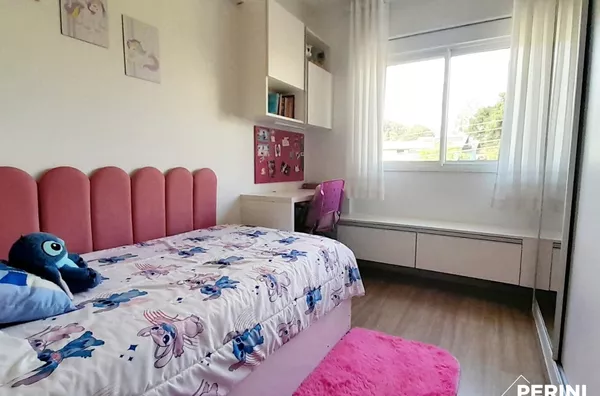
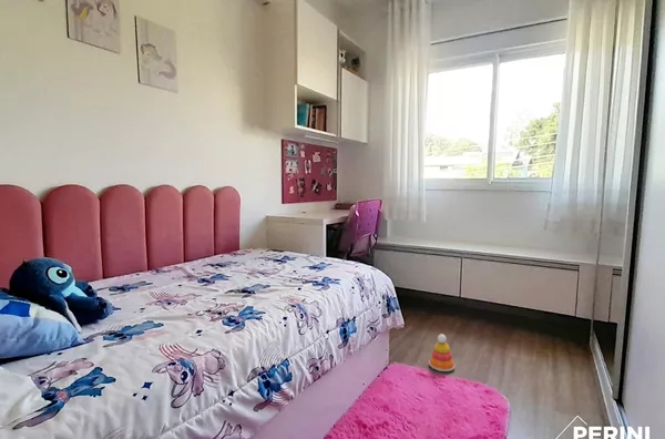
+ stacking toy [428,333,456,372]
